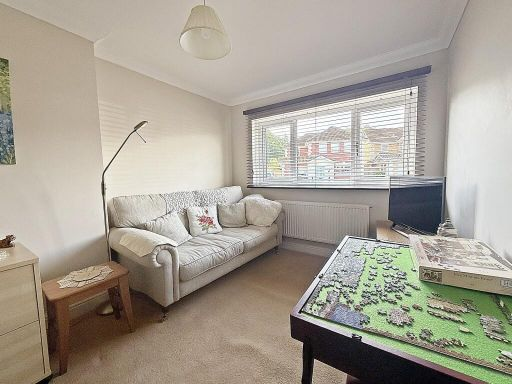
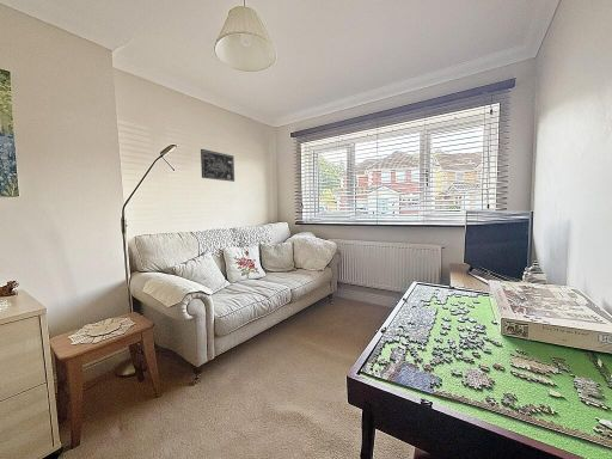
+ wall art [200,148,235,183]
